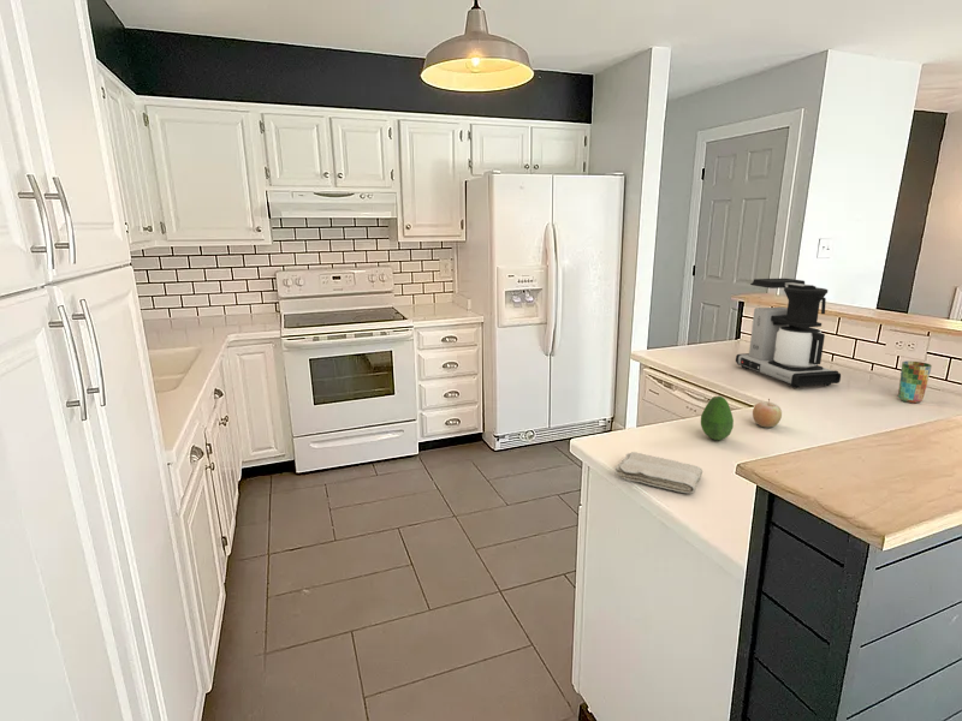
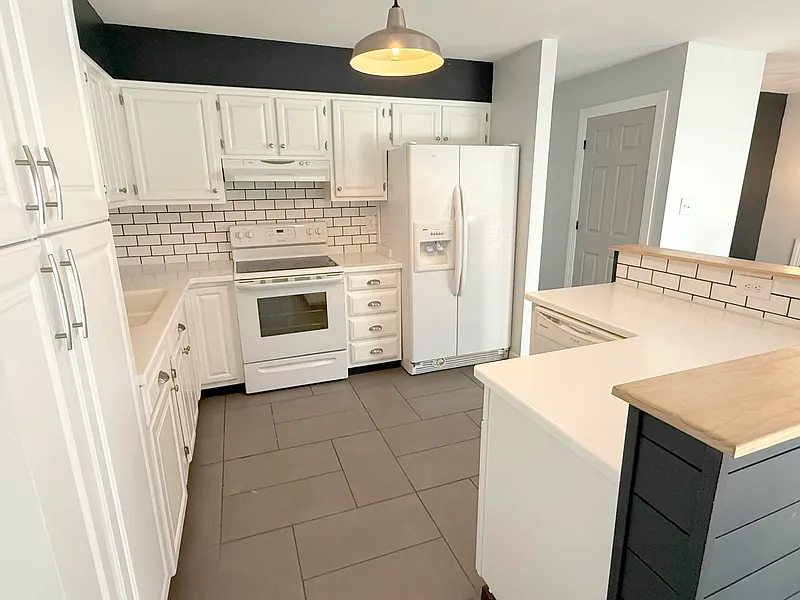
- cup [897,359,933,404]
- fruit [700,395,735,441]
- washcloth [614,451,703,494]
- fruit [752,398,783,429]
- coffee maker [735,278,842,389]
